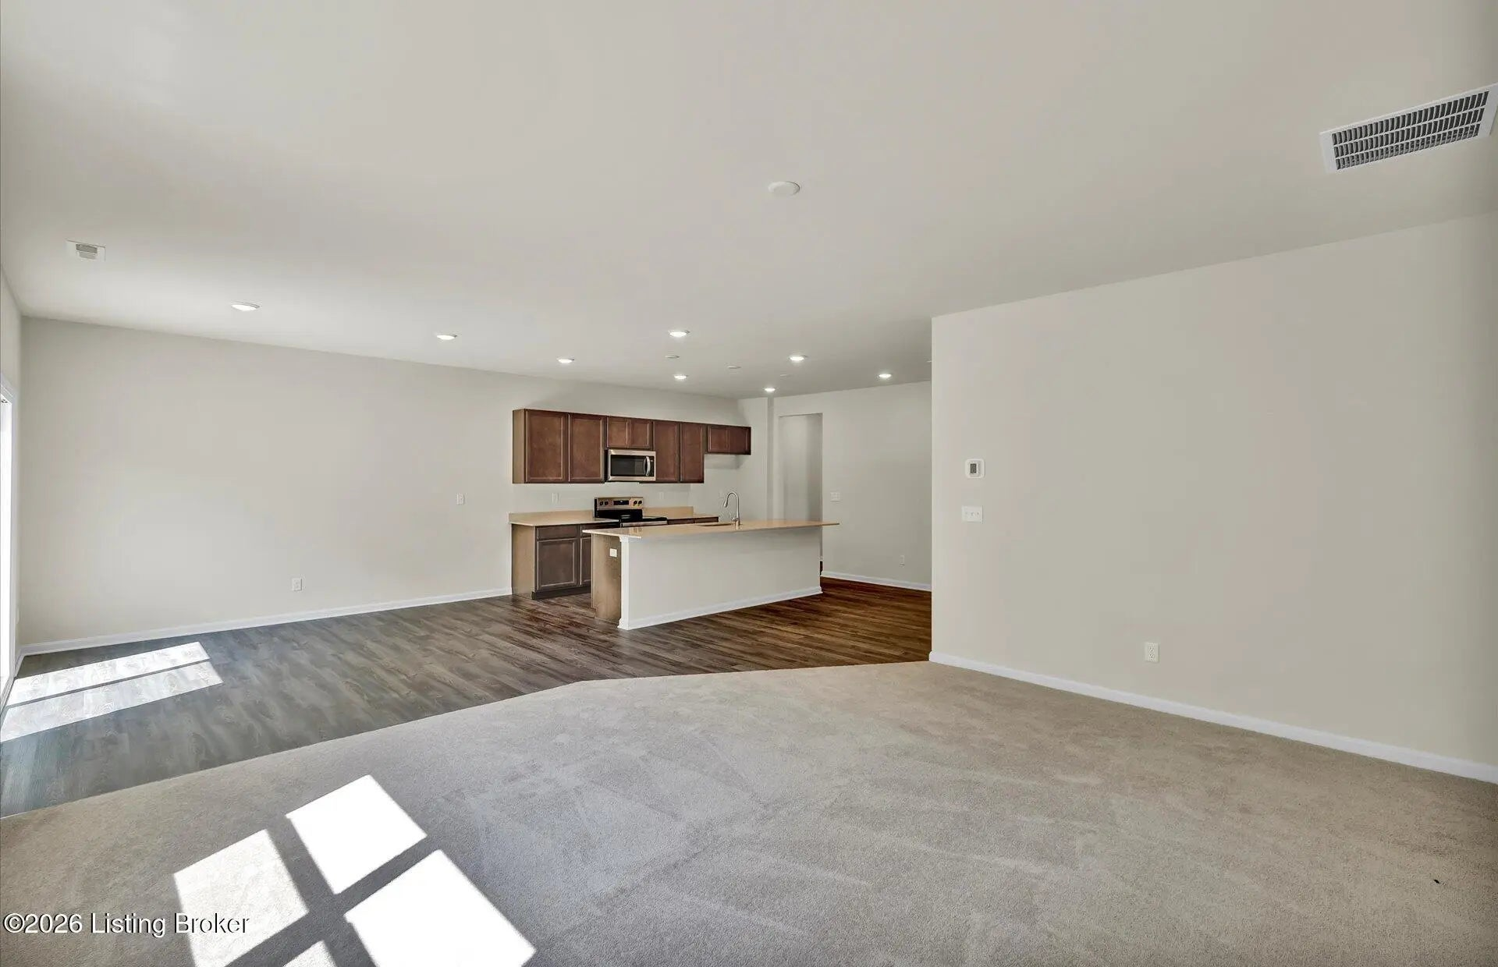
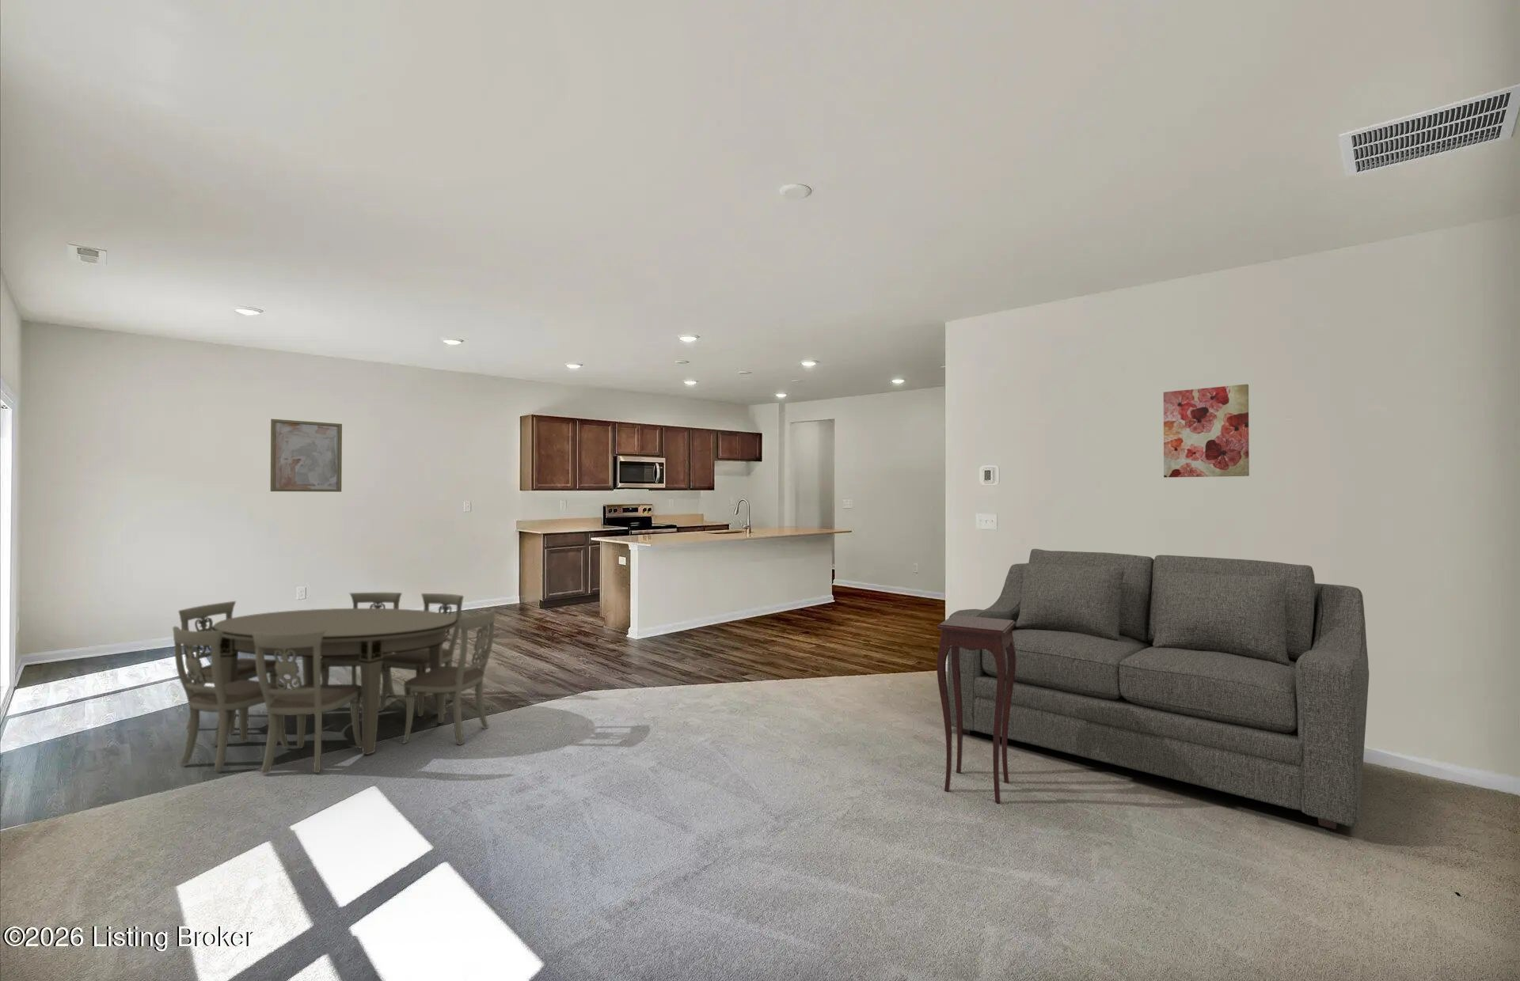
+ sofa [947,548,1369,830]
+ side table [936,615,1016,804]
+ wall art [270,419,342,493]
+ wall art [1163,384,1250,478]
+ dining table [172,591,496,775]
